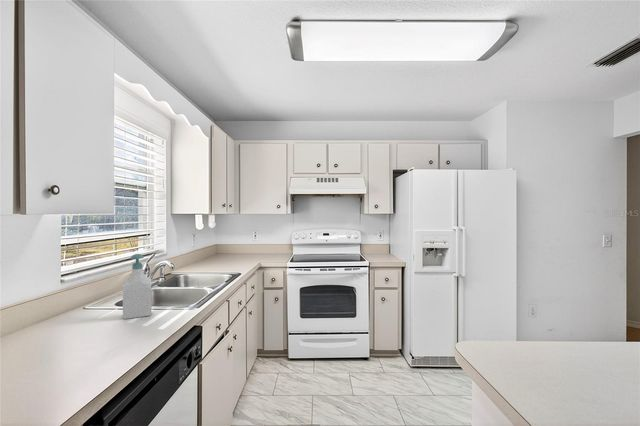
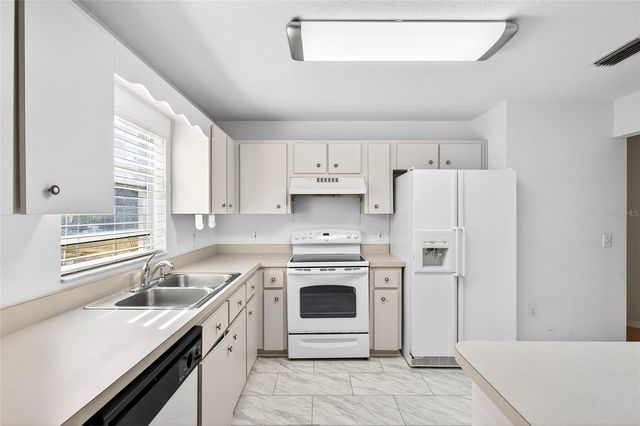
- soap bottle [122,253,152,320]
